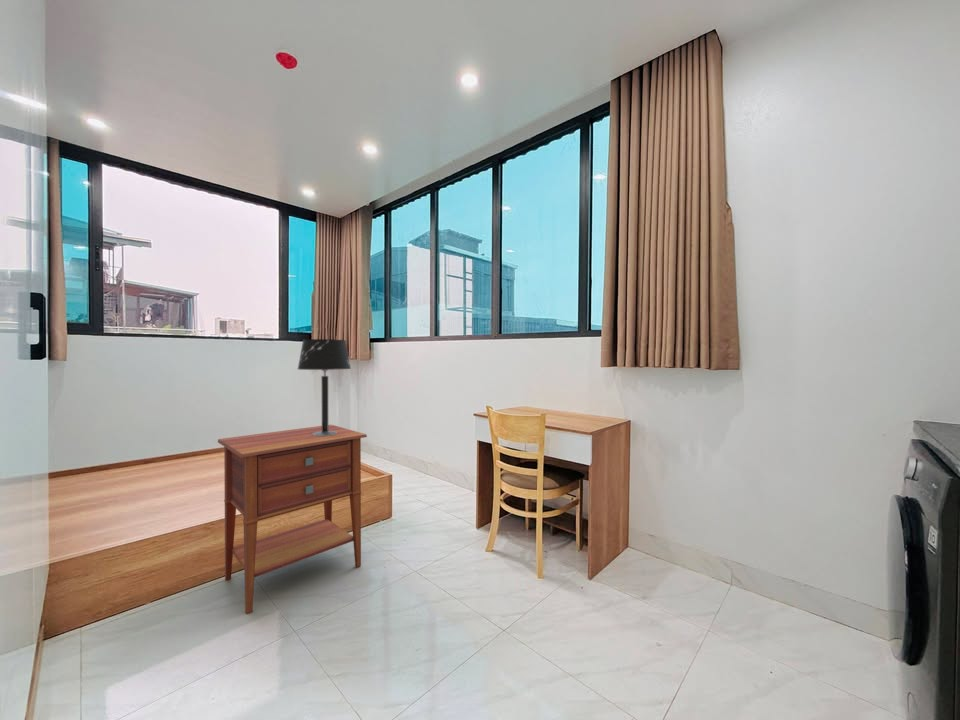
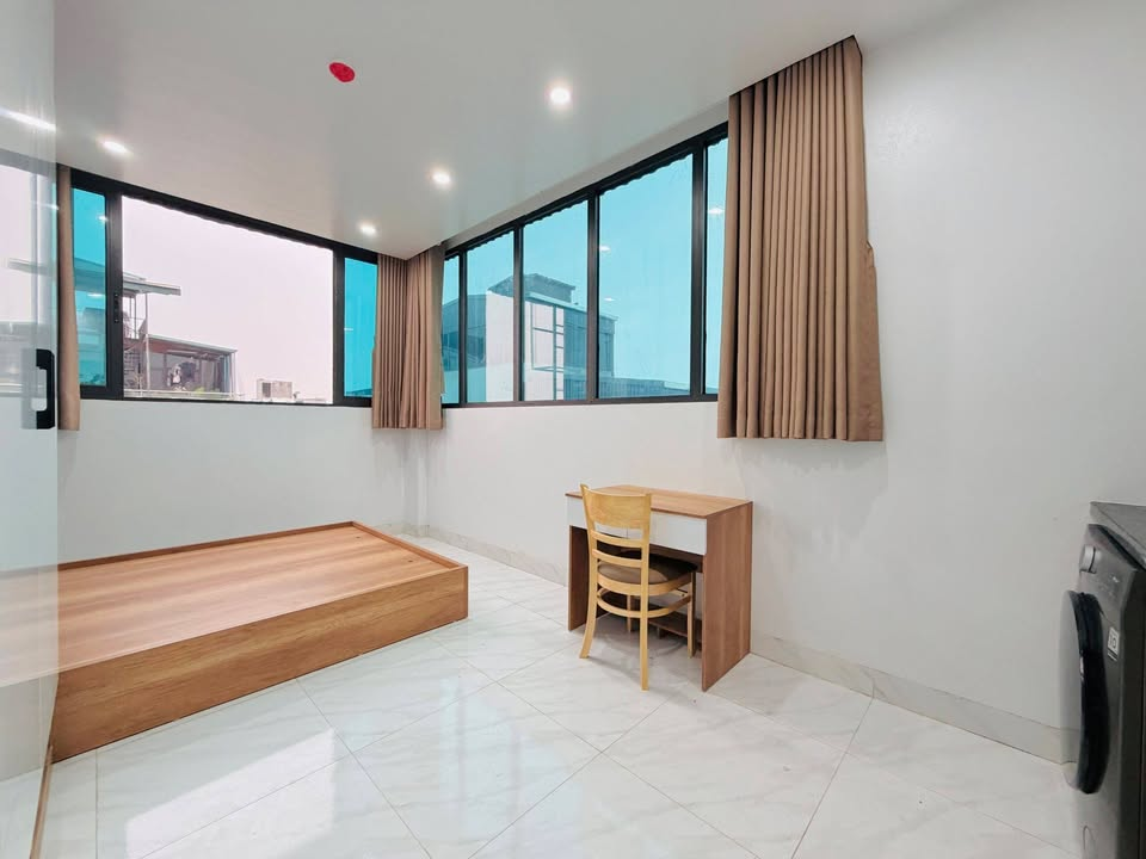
- table lamp [297,338,352,436]
- nightstand [217,424,368,615]
